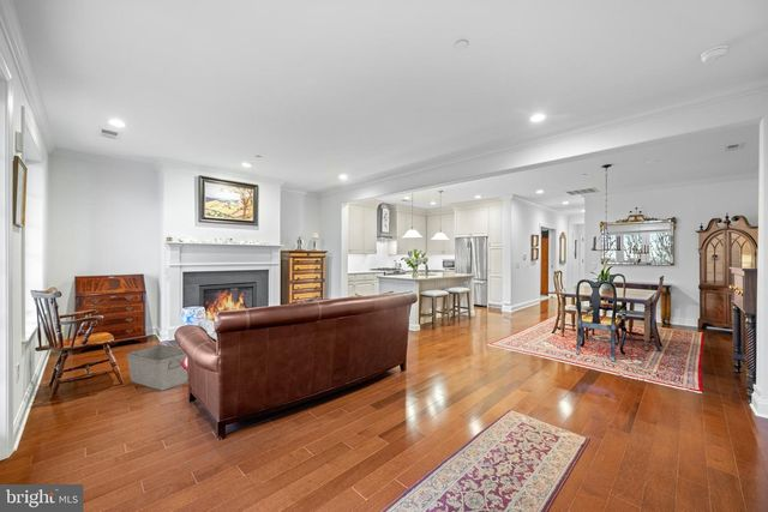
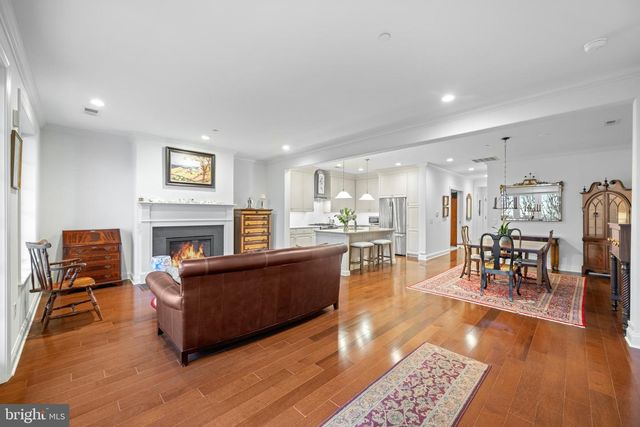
- storage bin [126,344,190,392]
